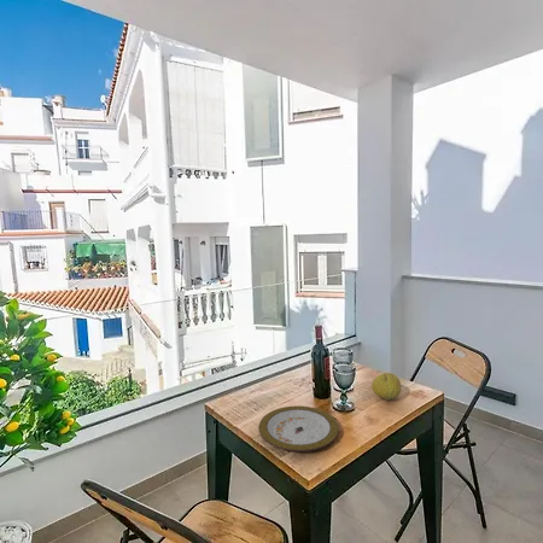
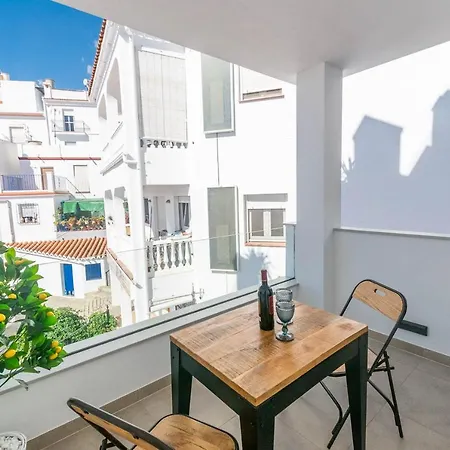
- plate [258,404,340,453]
- fruit [370,372,403,402]
